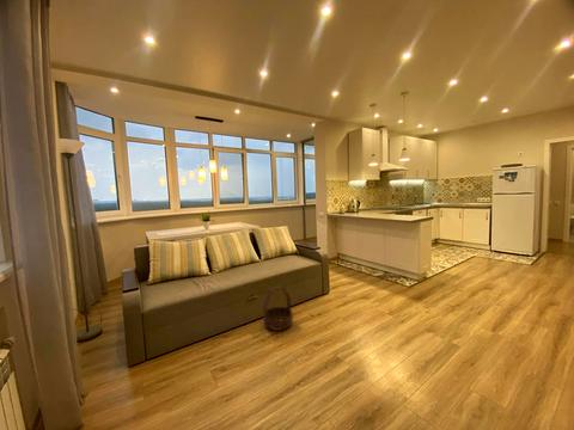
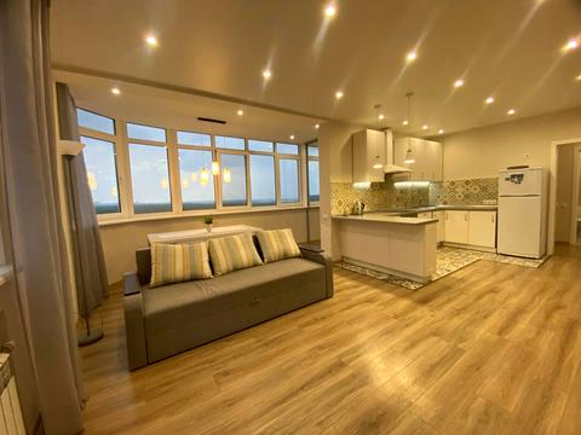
- basket [262,284,294,332]
